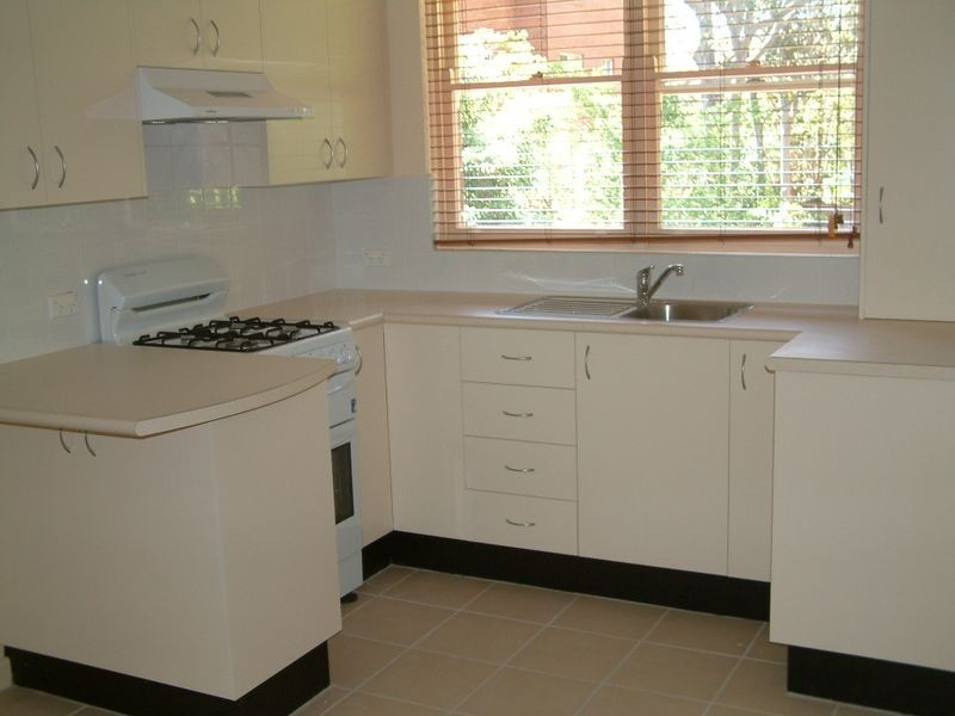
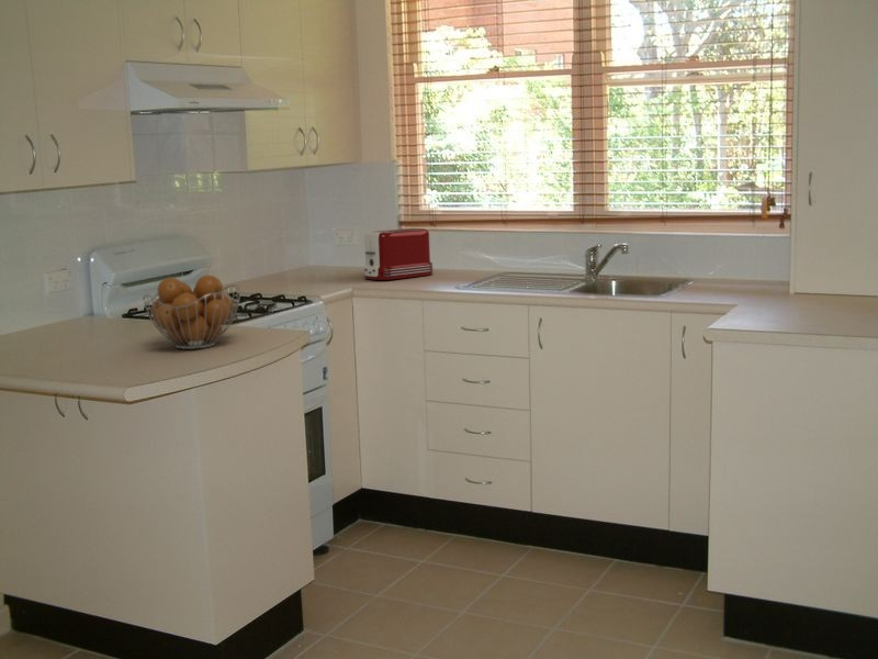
+ fruit basket [142,273,241,350]
+ toaster [363,227,434,281]
